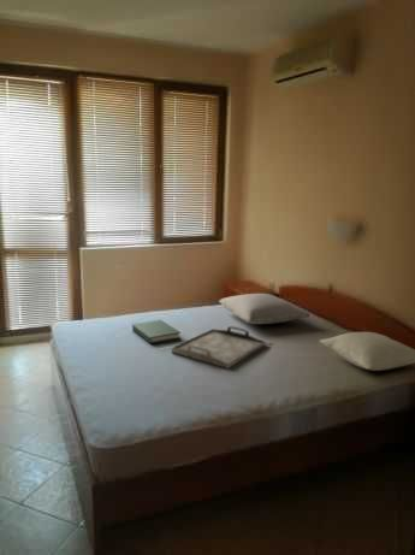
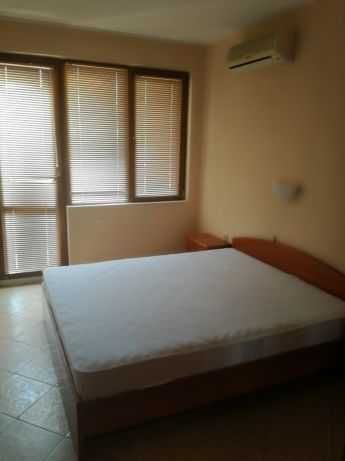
- pillow [218,293,312,325]
- hardback book [131,319,182,344]
- serving tray [170,325,267,370]
- pillow [319,331,415,372]
